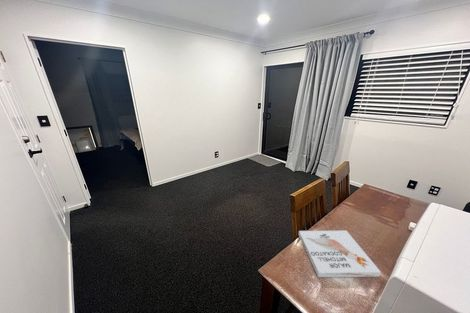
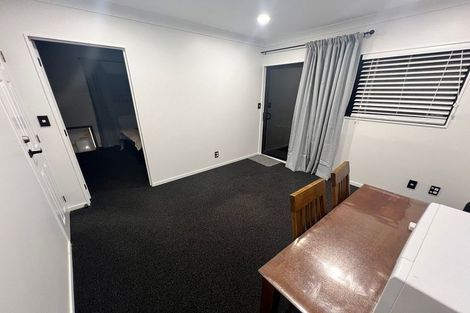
- book [297,230,382,278]
